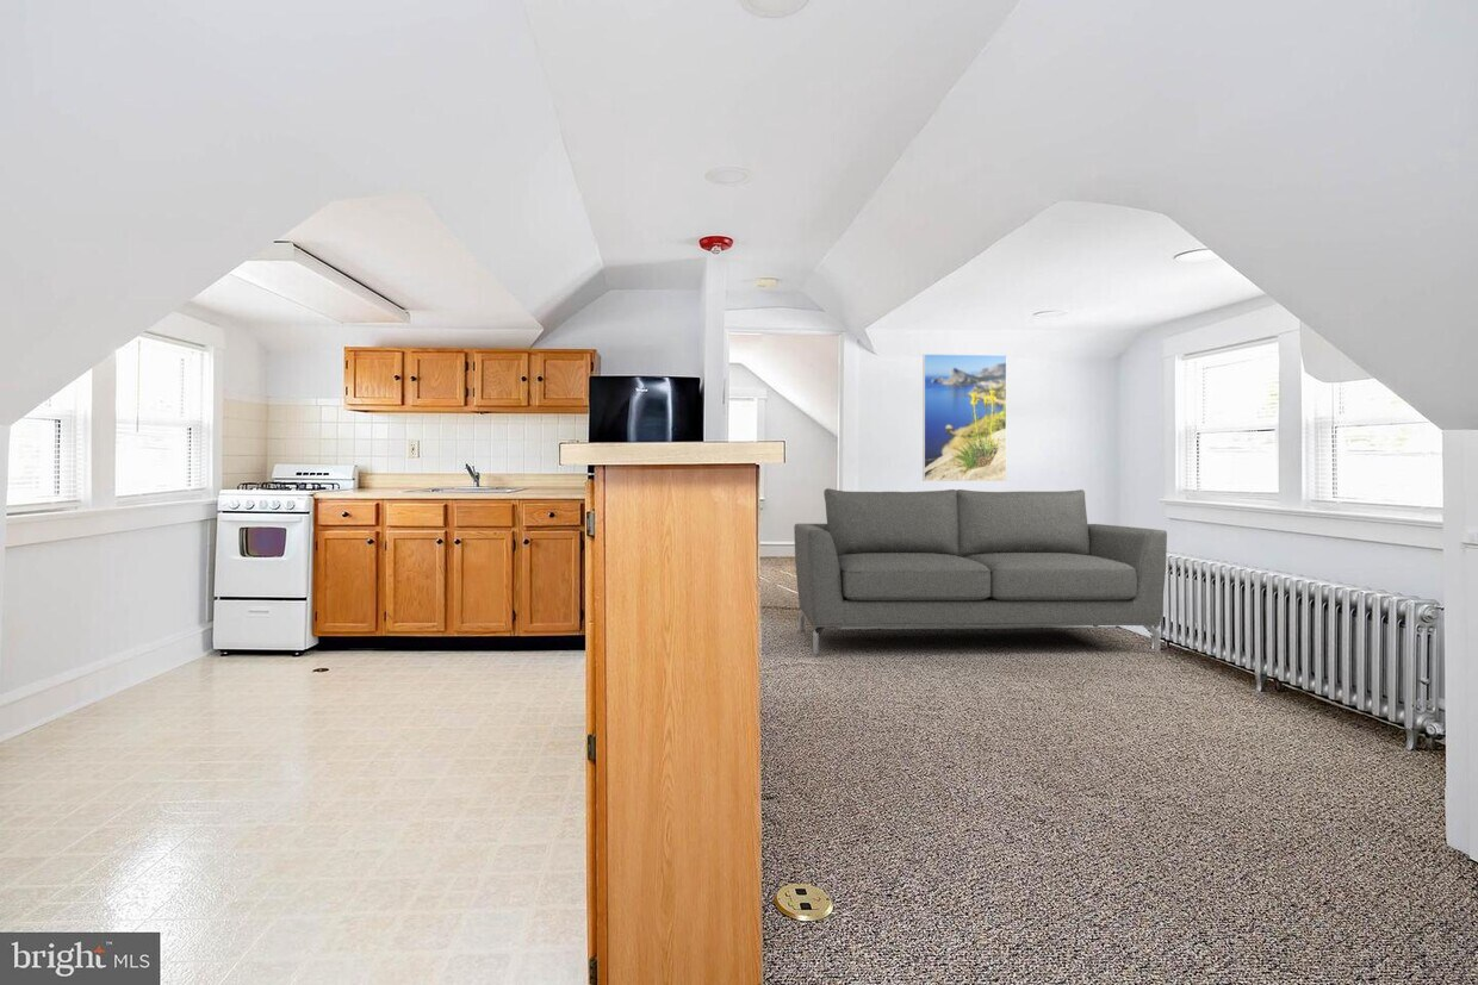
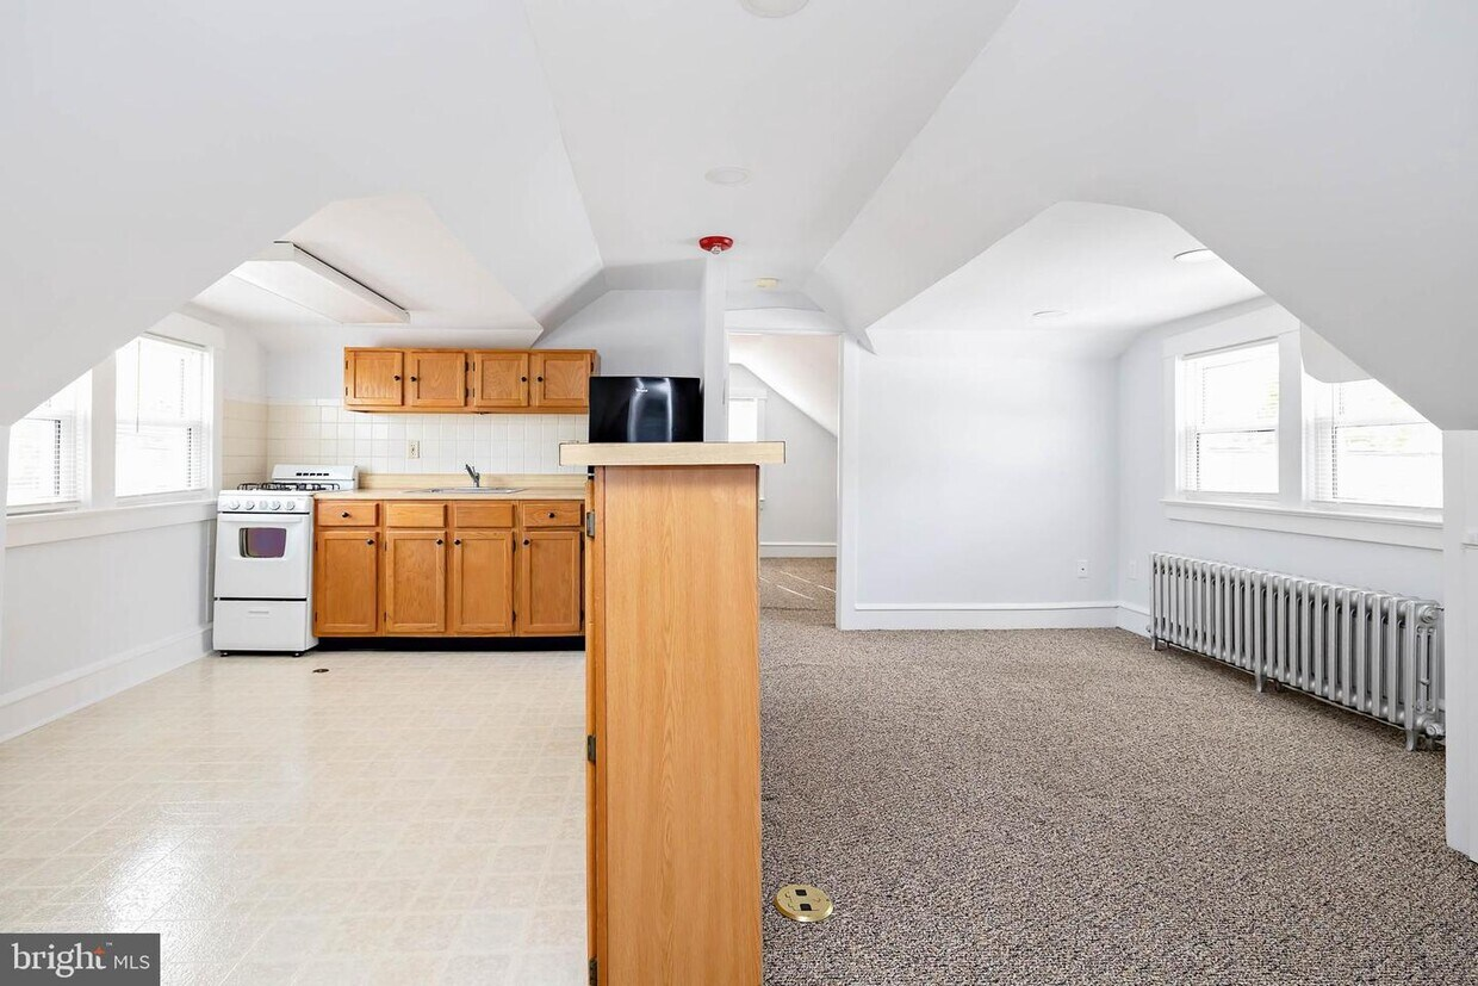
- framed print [921,353,1007,482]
- sofa [793,487,1168,655]
